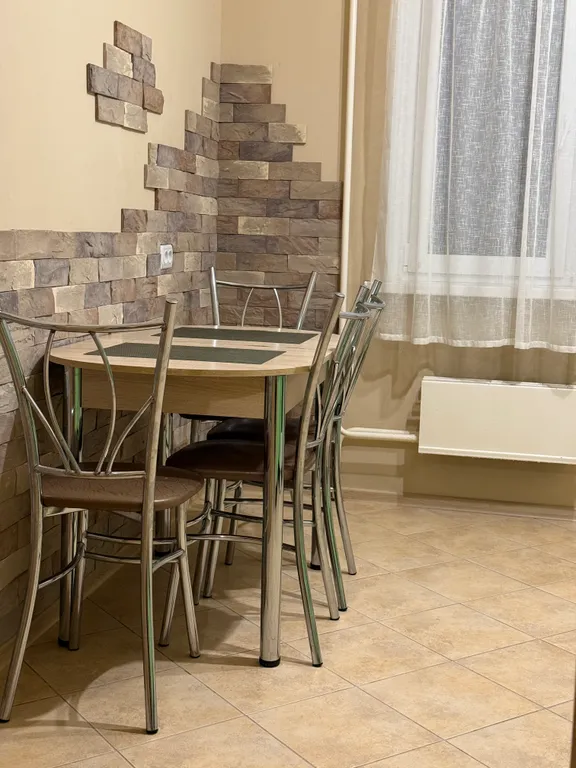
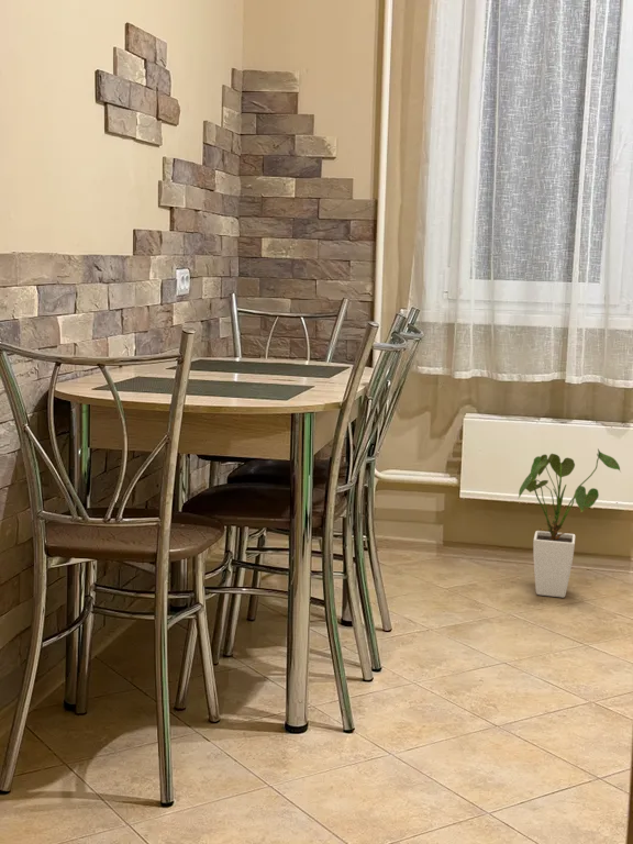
+ house plant [517,448,622,599]
